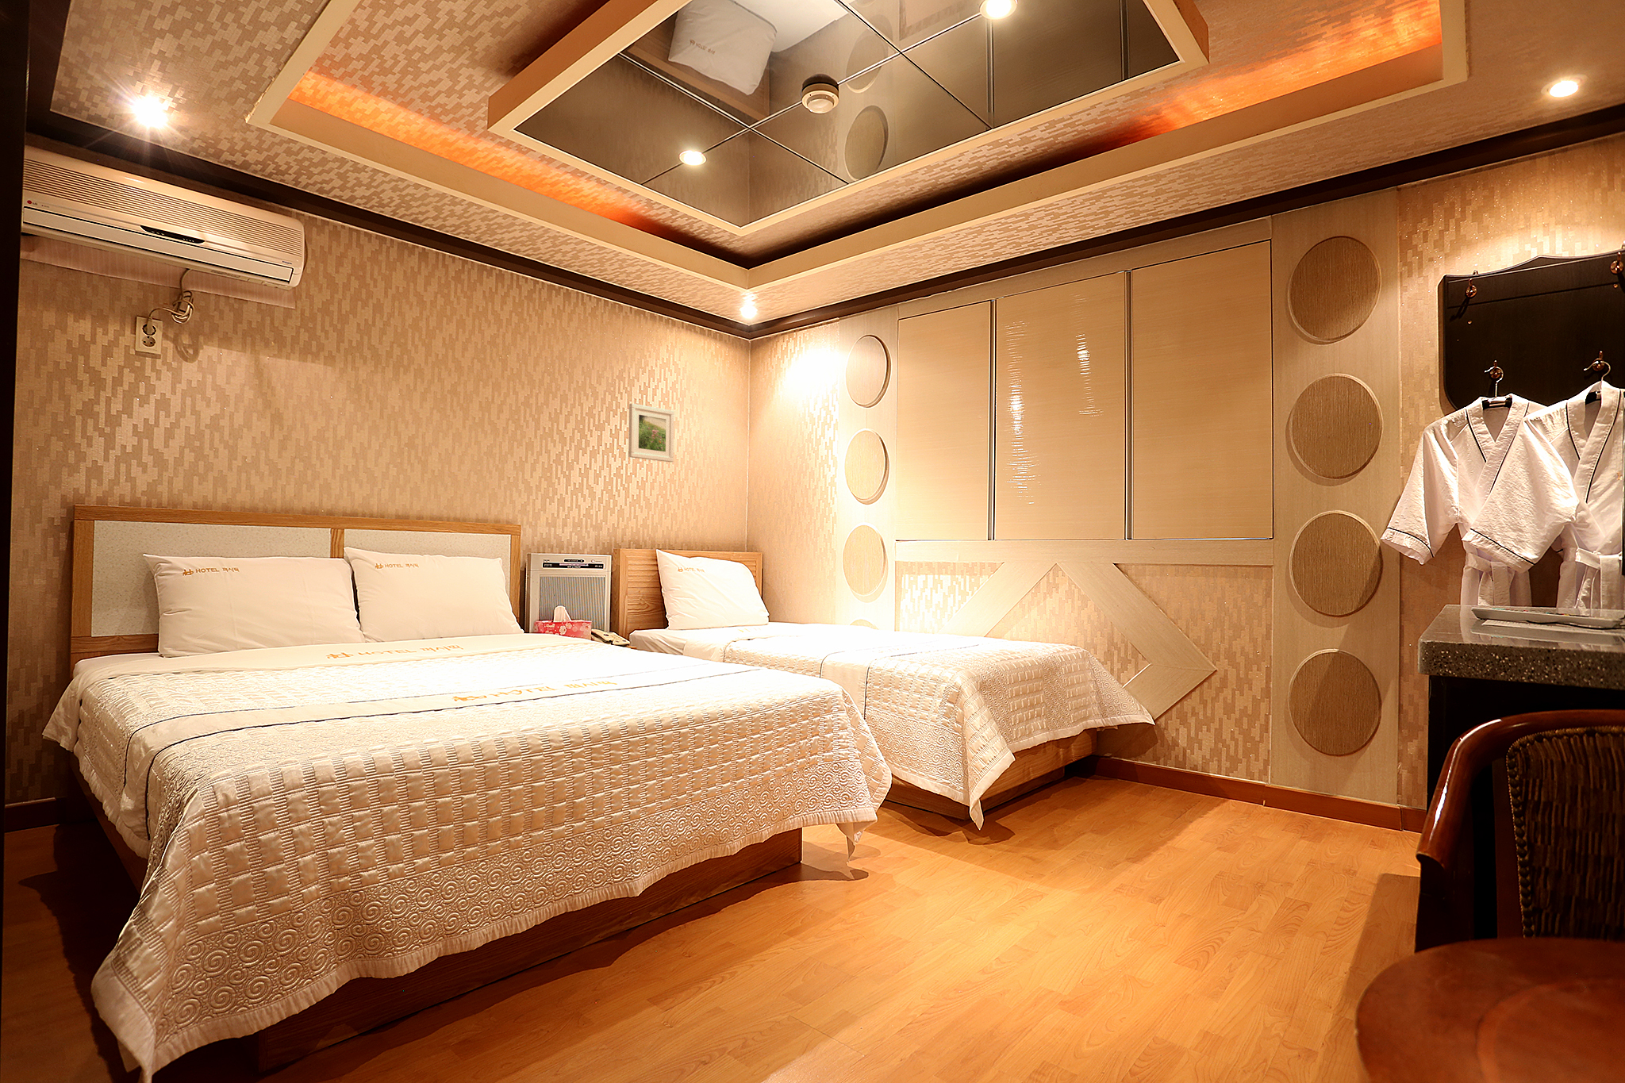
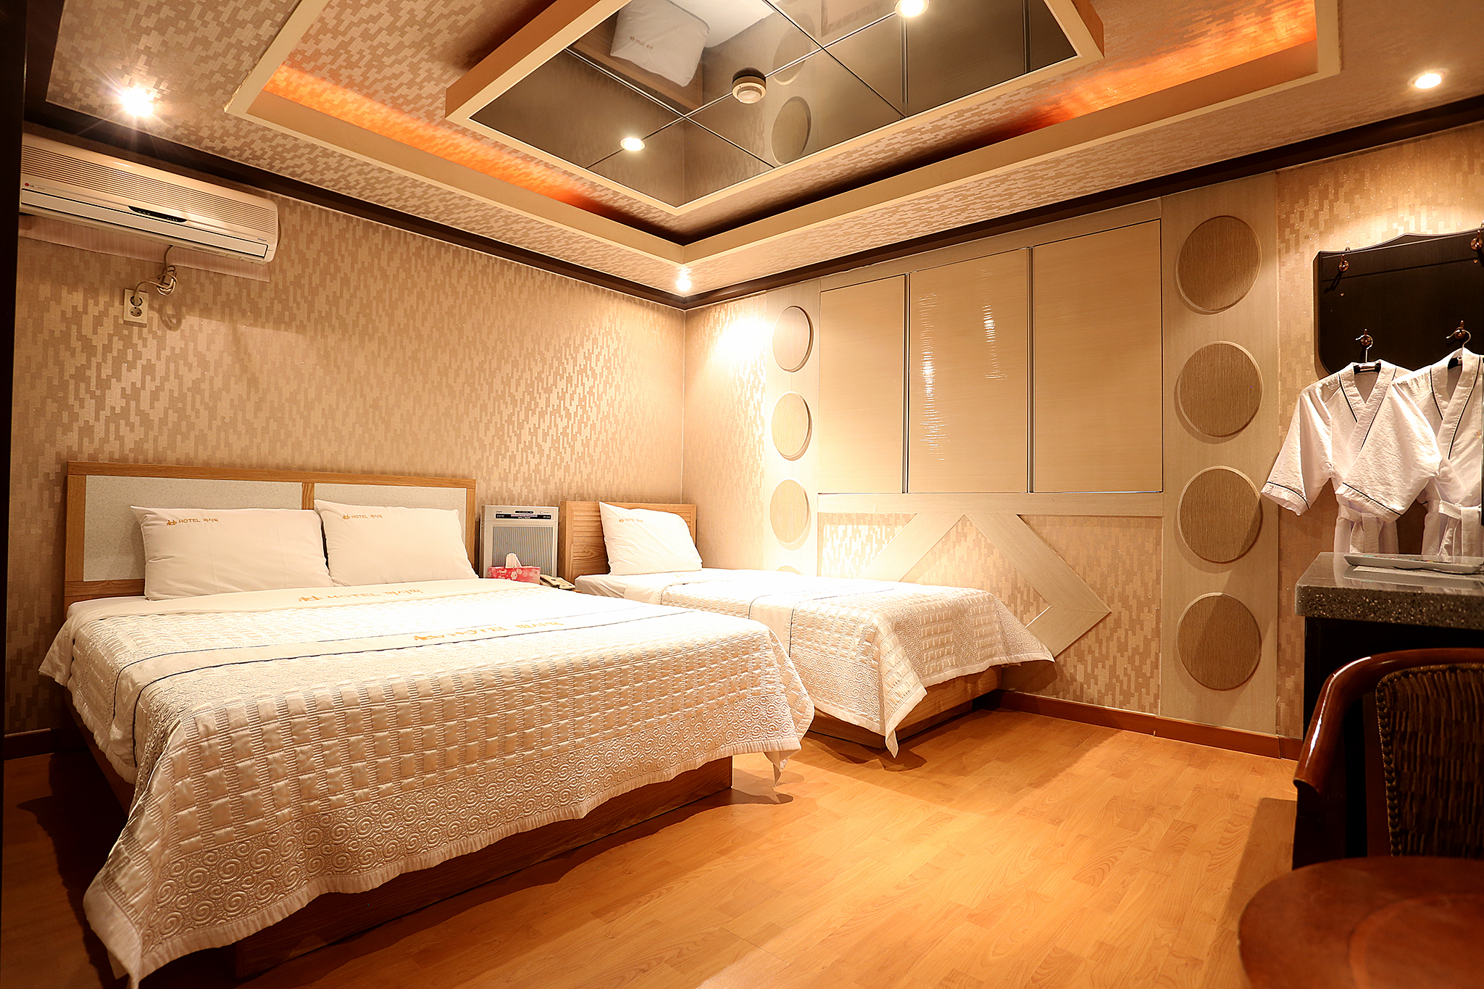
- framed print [627,402,675,463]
